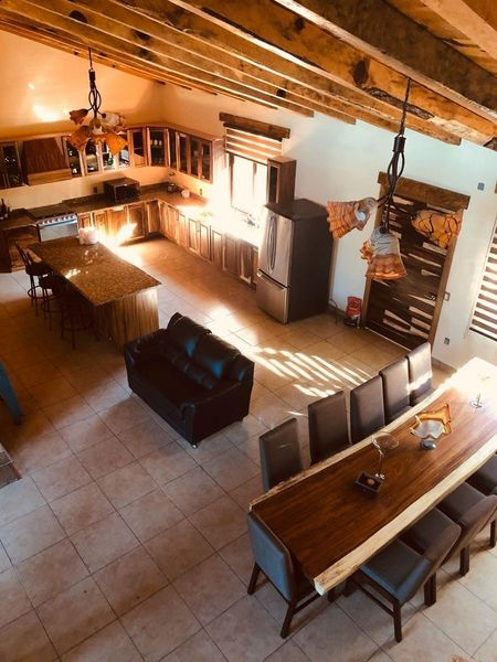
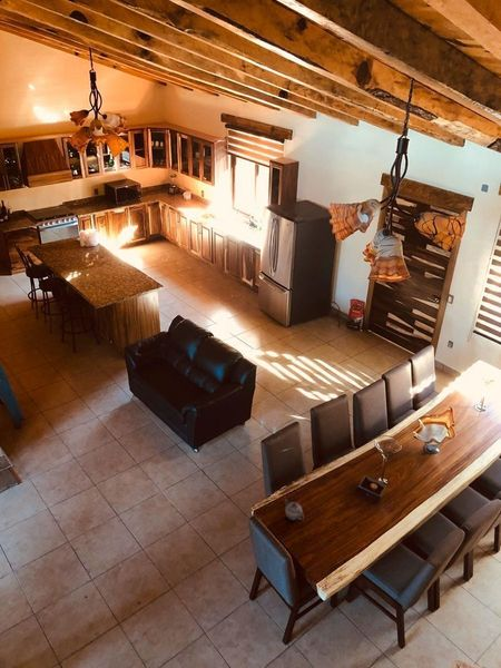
+ teapot [284,498,305,521]
